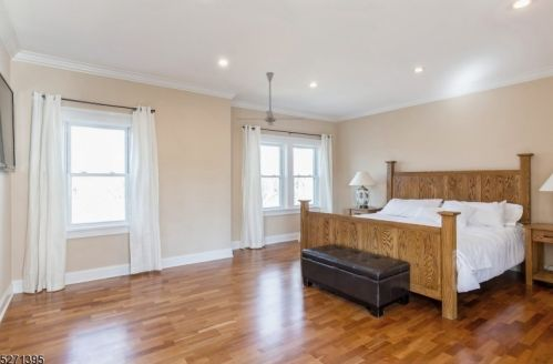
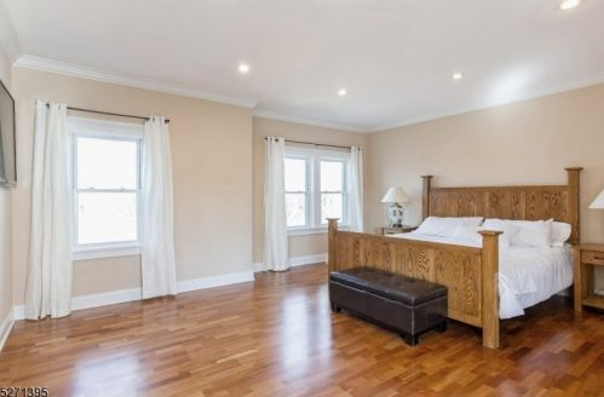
- ceiling fan [235,71,305,127]
